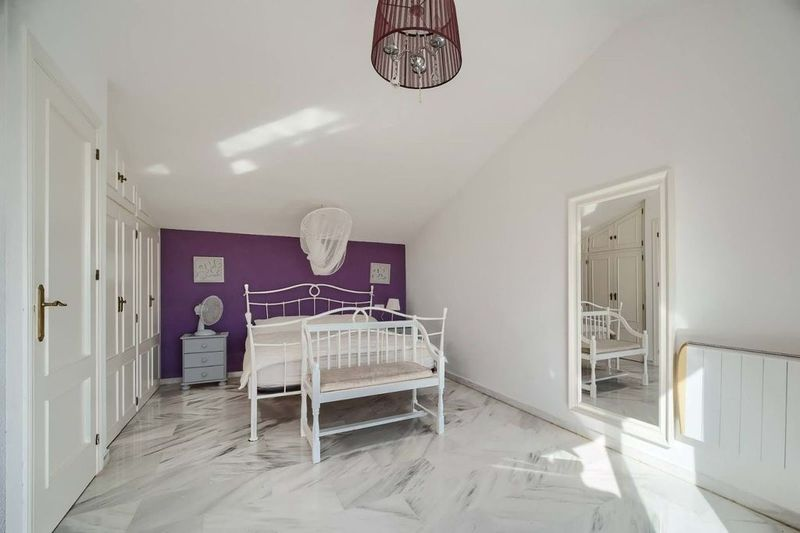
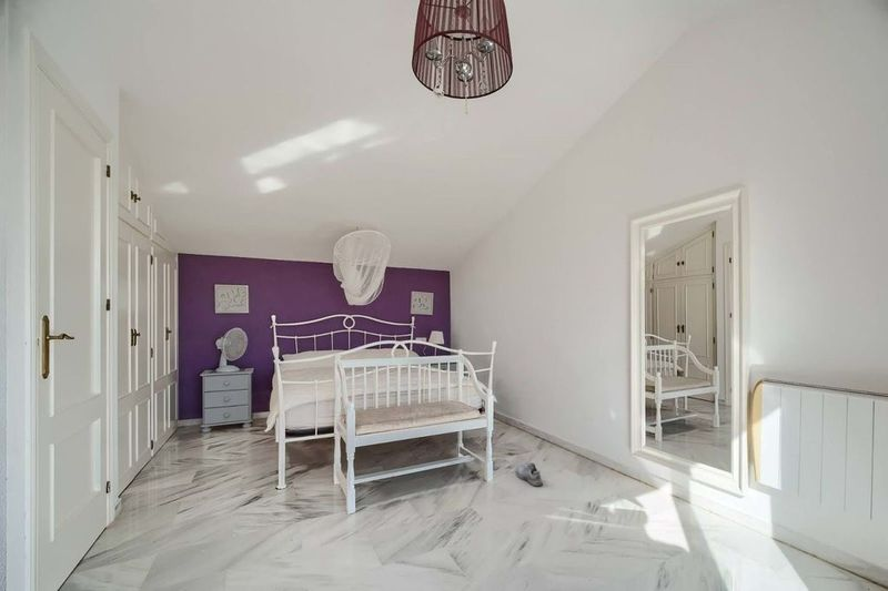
+ shoe [516,462,544,488]
